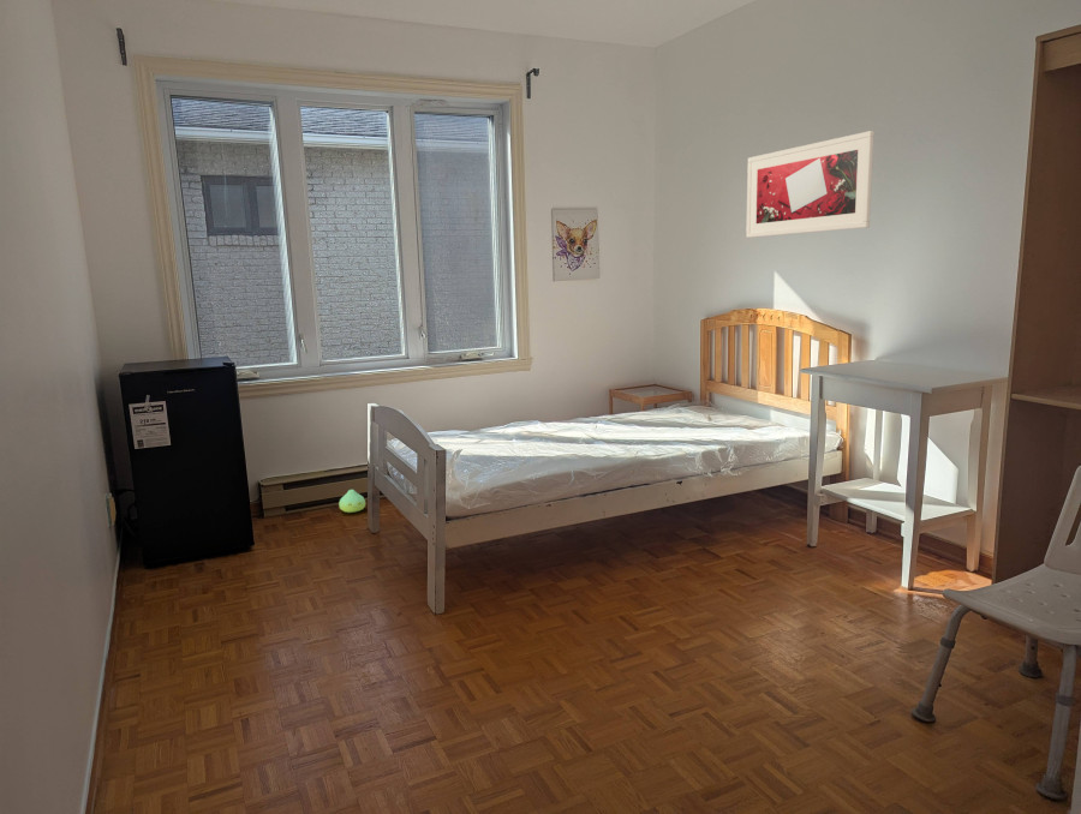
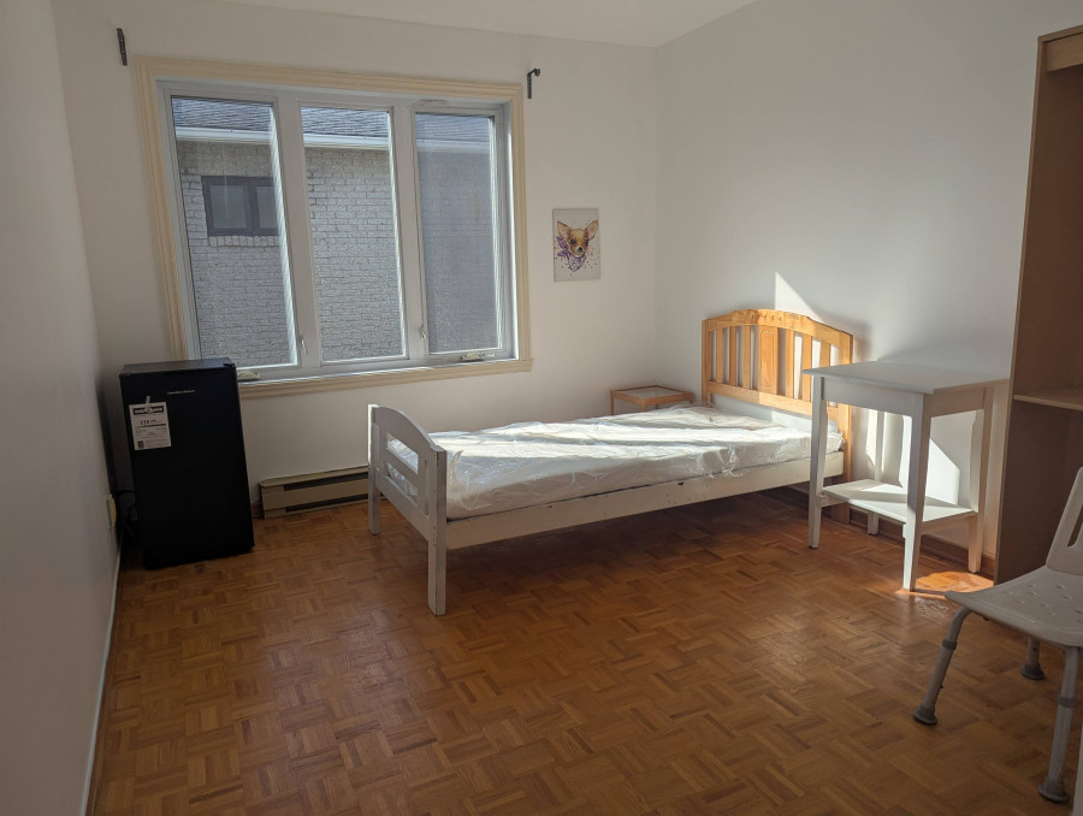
- plush toy [338,489,366,514]
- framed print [745,130,876,239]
